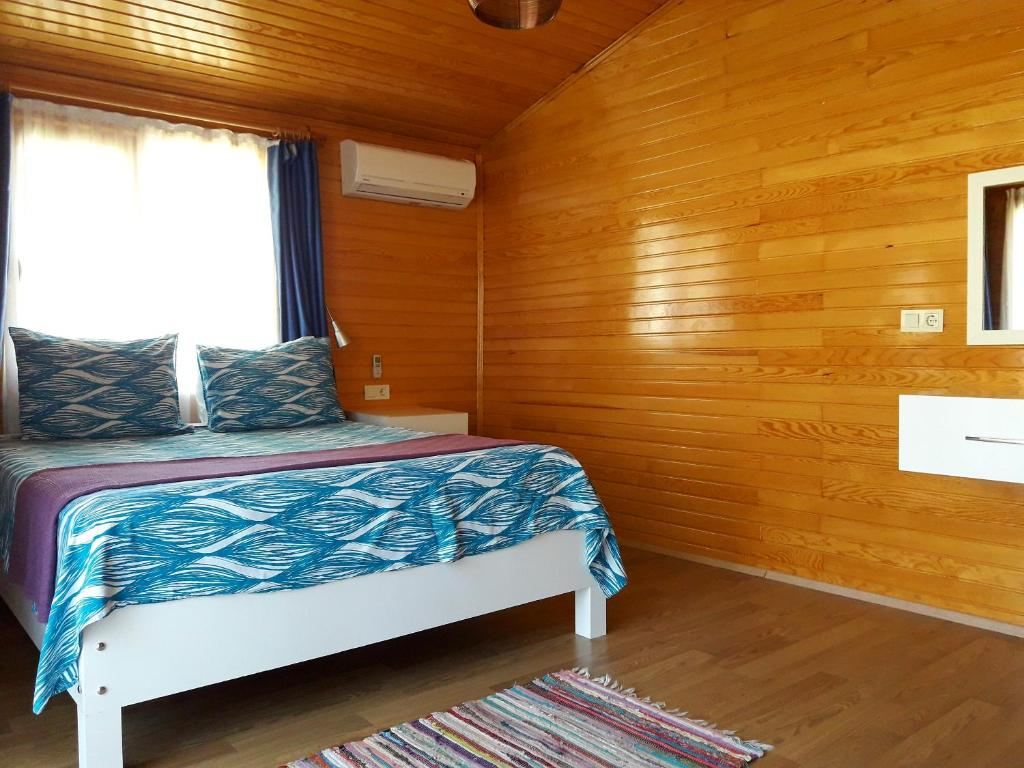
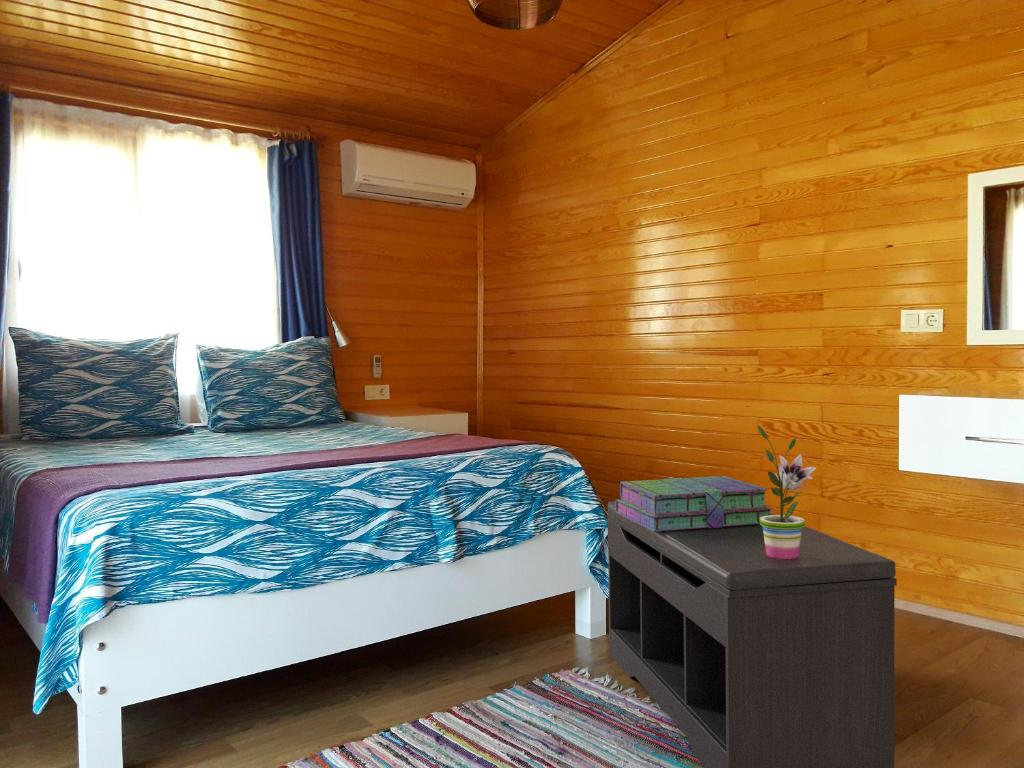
+ stack of books [615,475,774,532]
+ potted plant [756,425,817,559]
+ bench [606,501,898,768]
